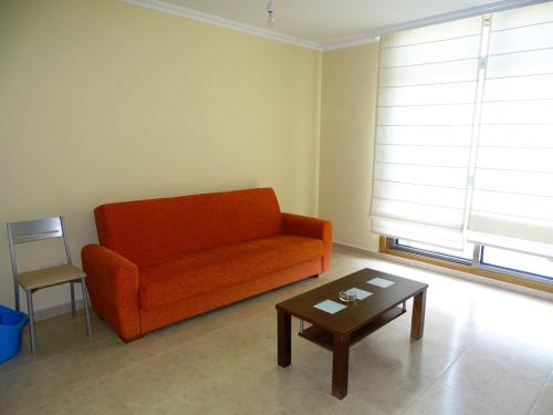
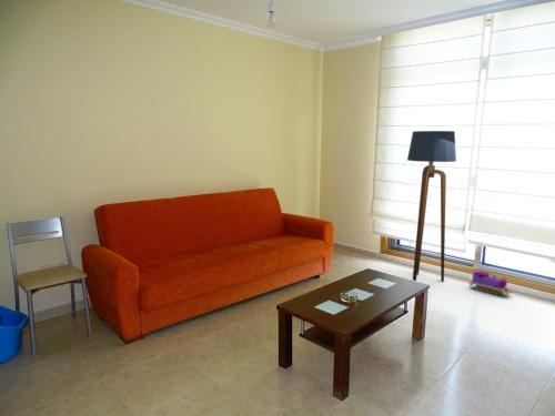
+ toy train [468,270,513,297]
+ floor lamp [406,130,457,283]
